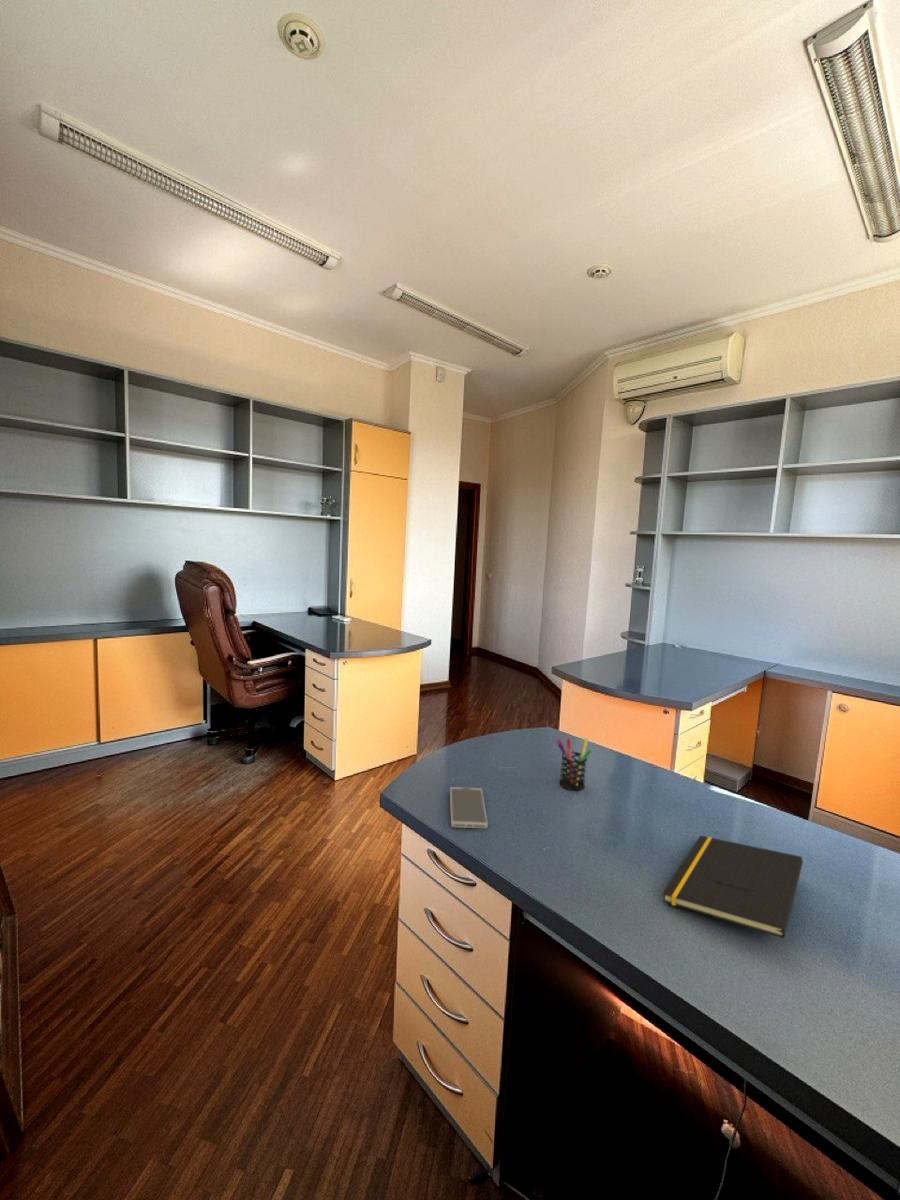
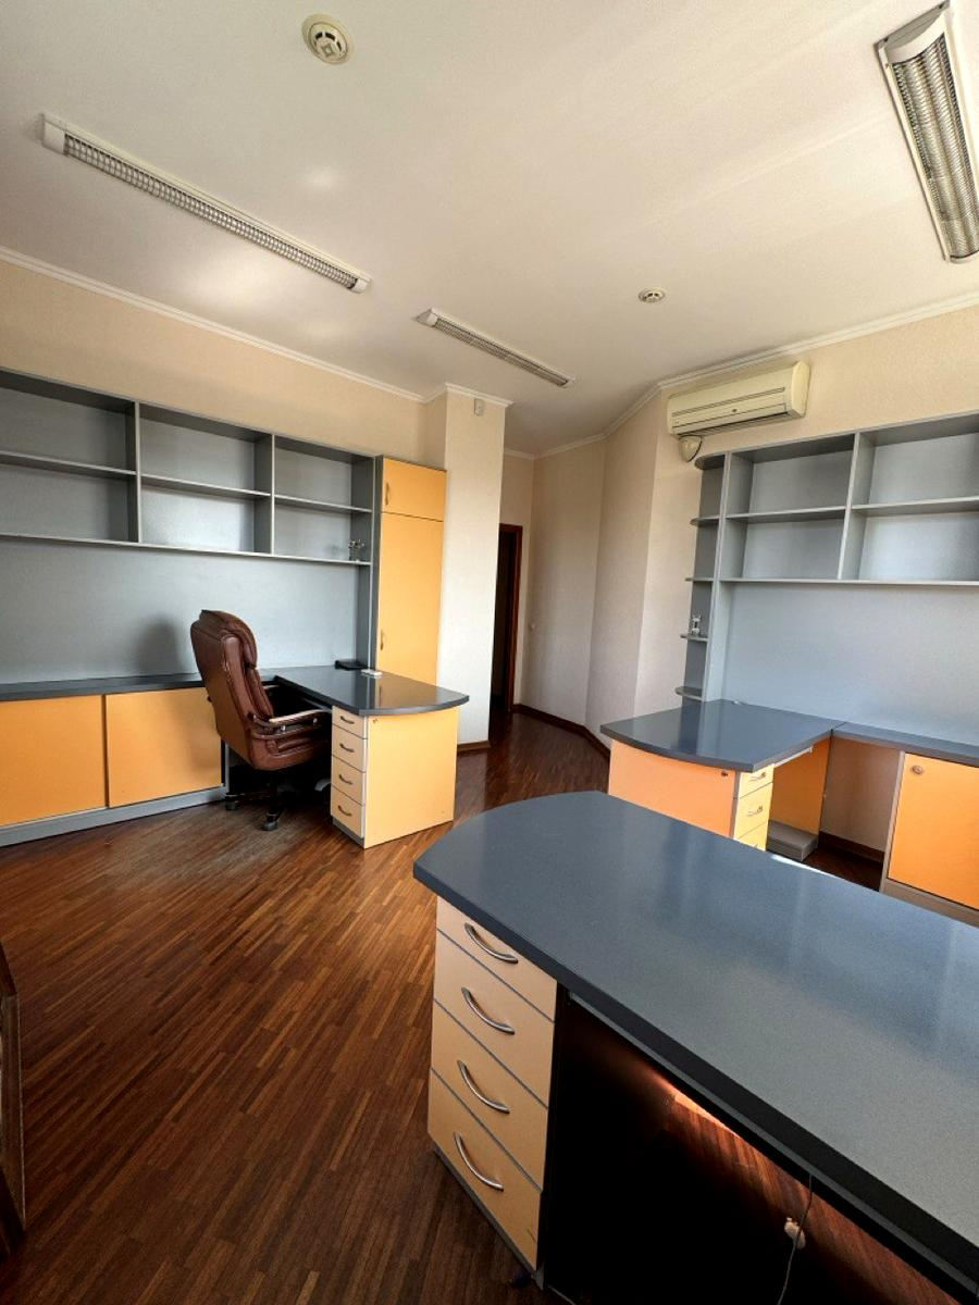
- notepad [662,835,804,939]
- smartphone [449,786,489,829]
- pen holder [556,737,593,791]
